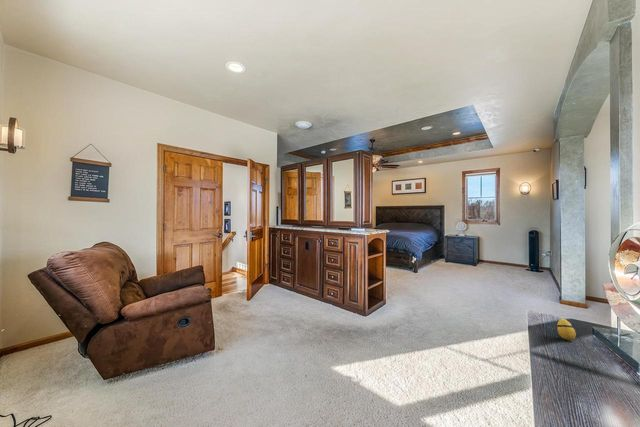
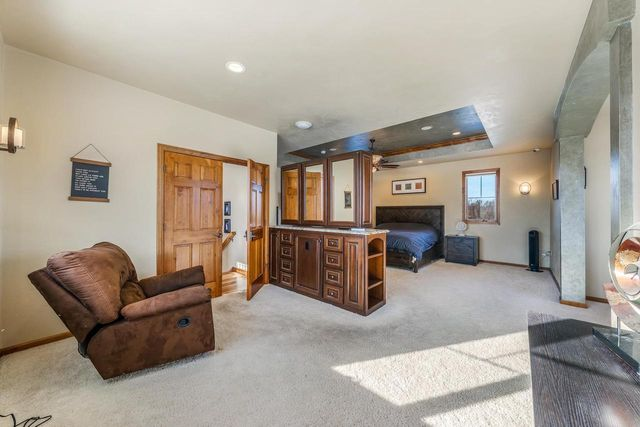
- decorative egg [556,318,577,341]
